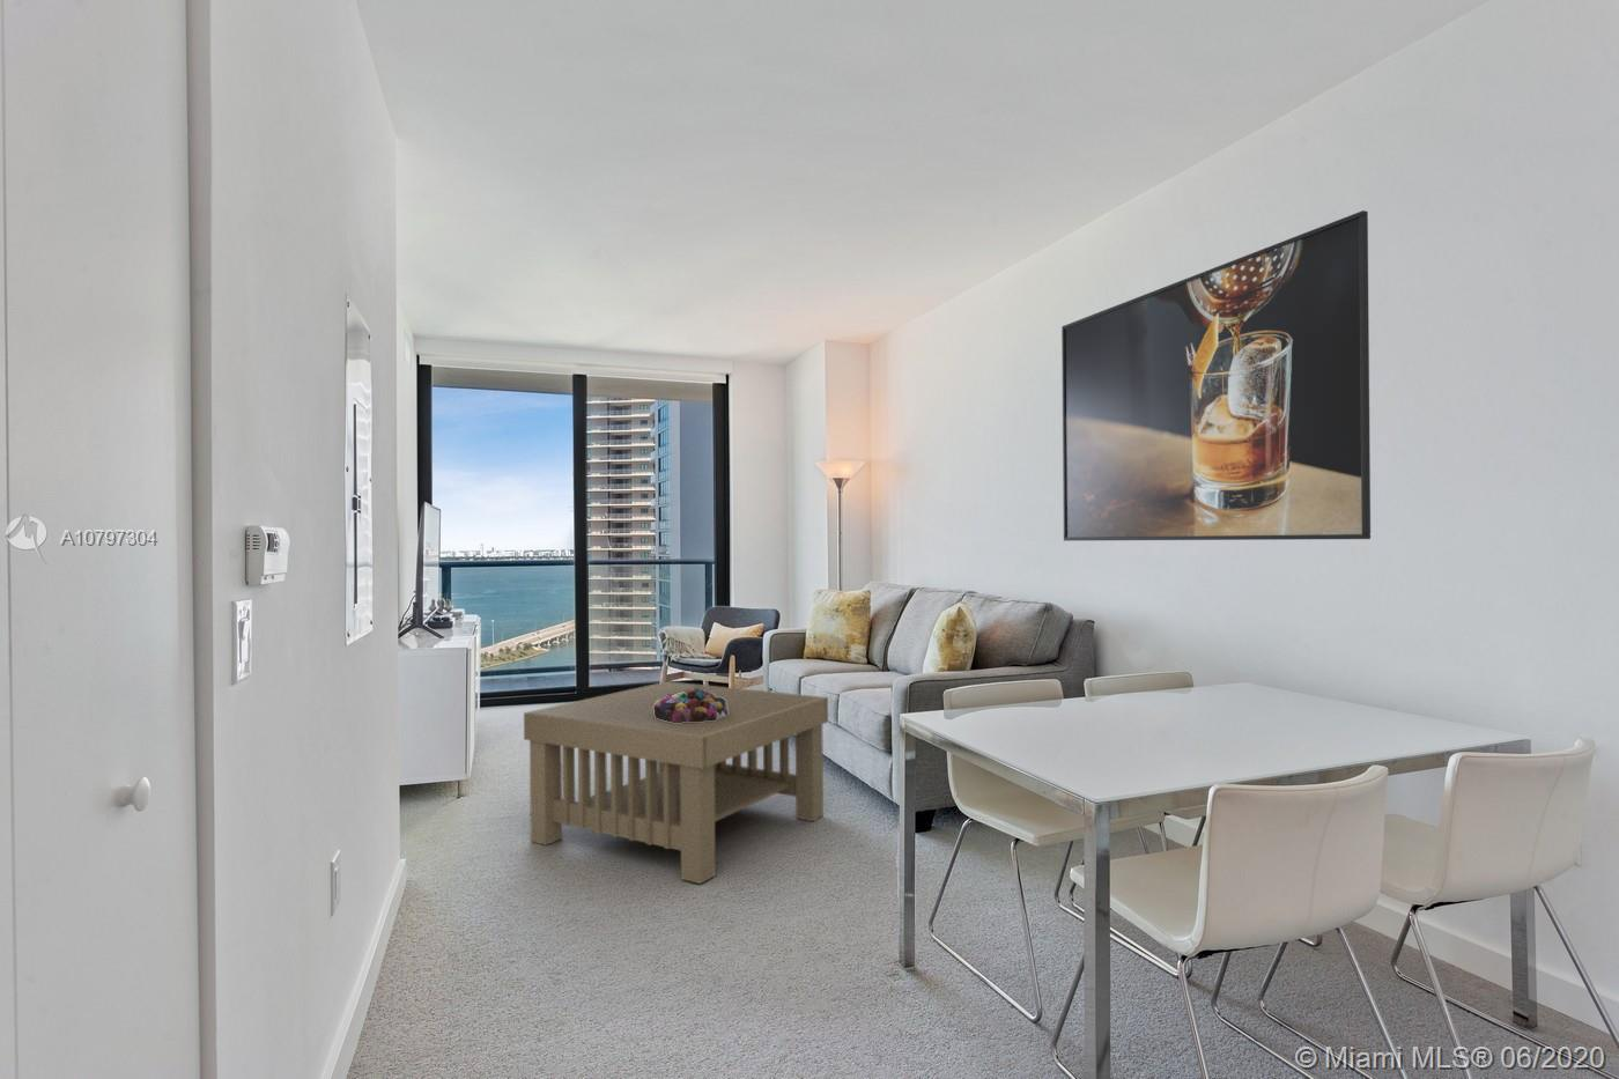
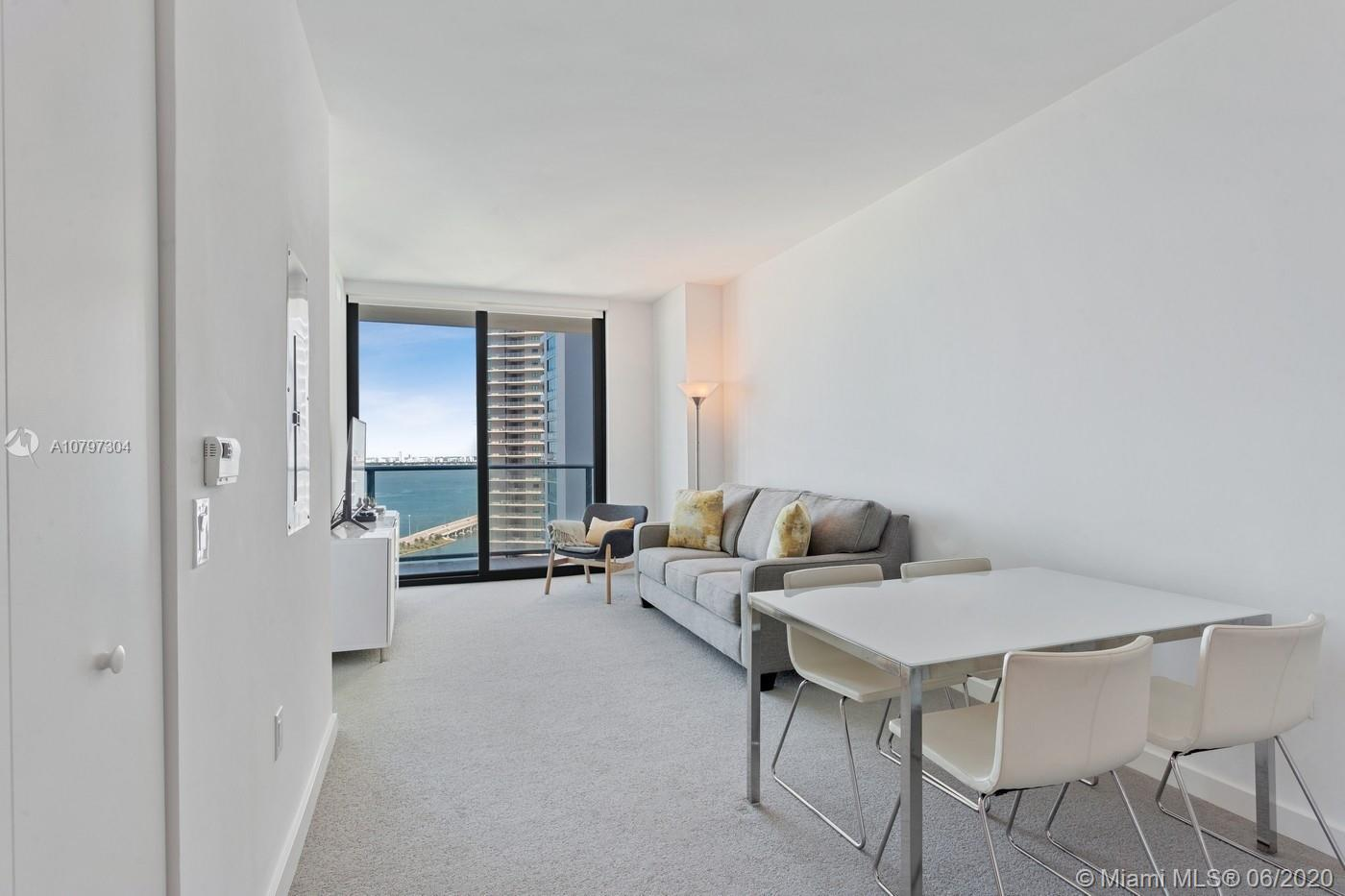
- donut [654,686,727,723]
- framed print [1060,210,1371,542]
- coffee table [522,680,829,885]
